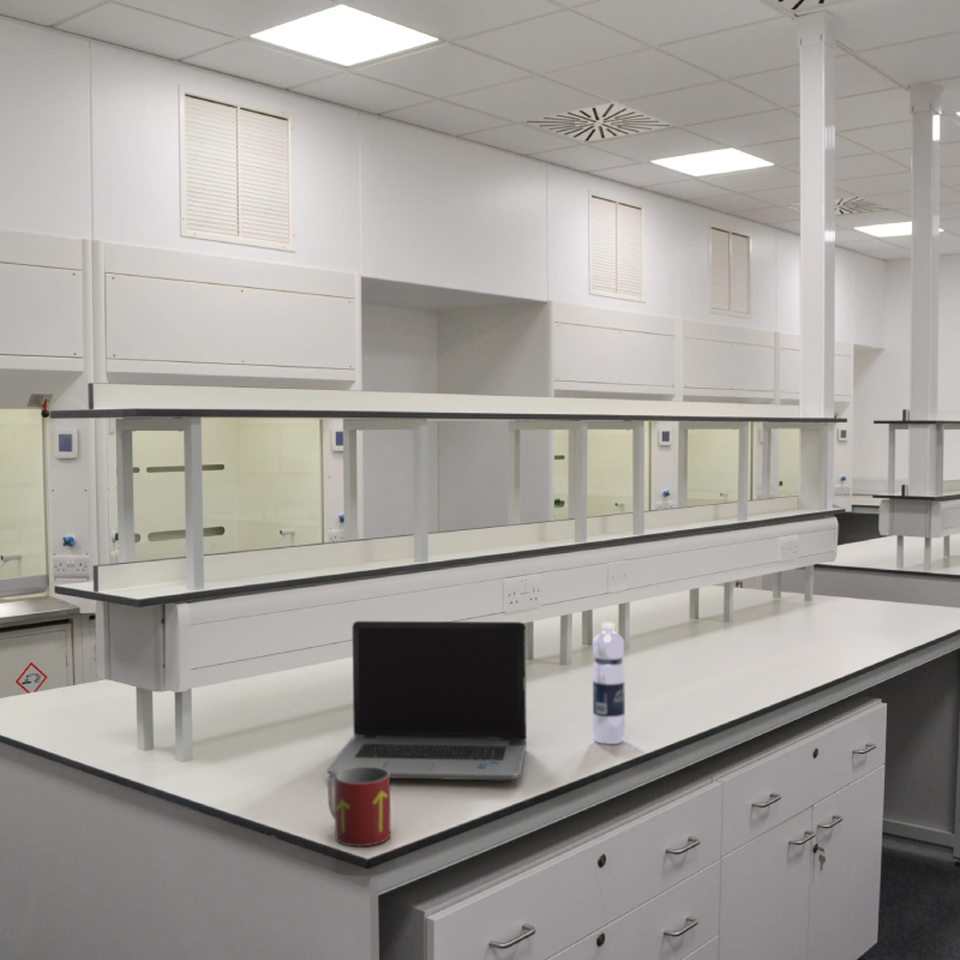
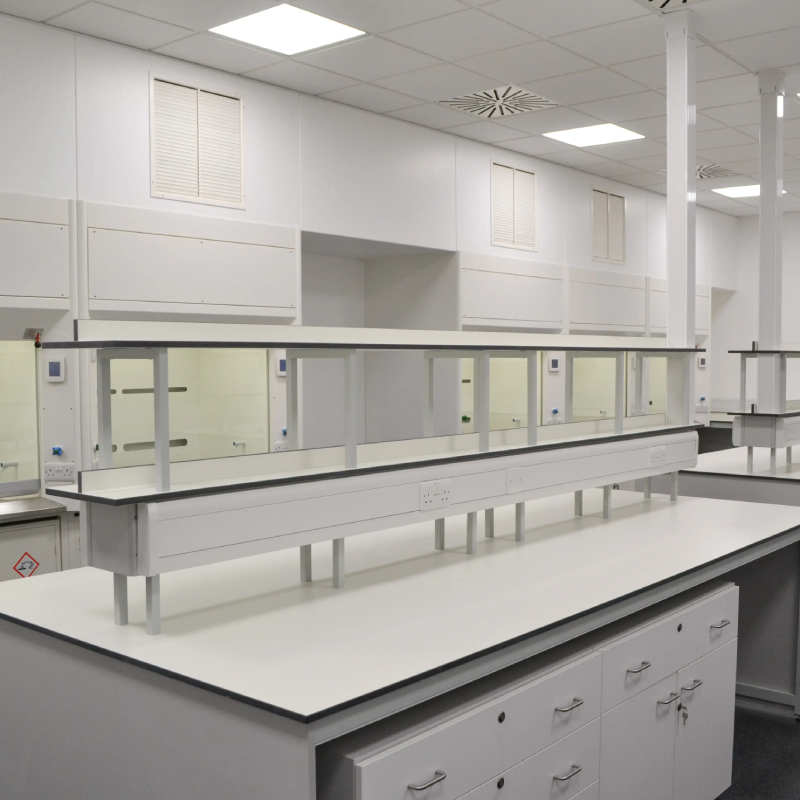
- laptop computer [325,620,528,782]
- mug [326,767,391,847]
- water bottle [592,622,626,745]
